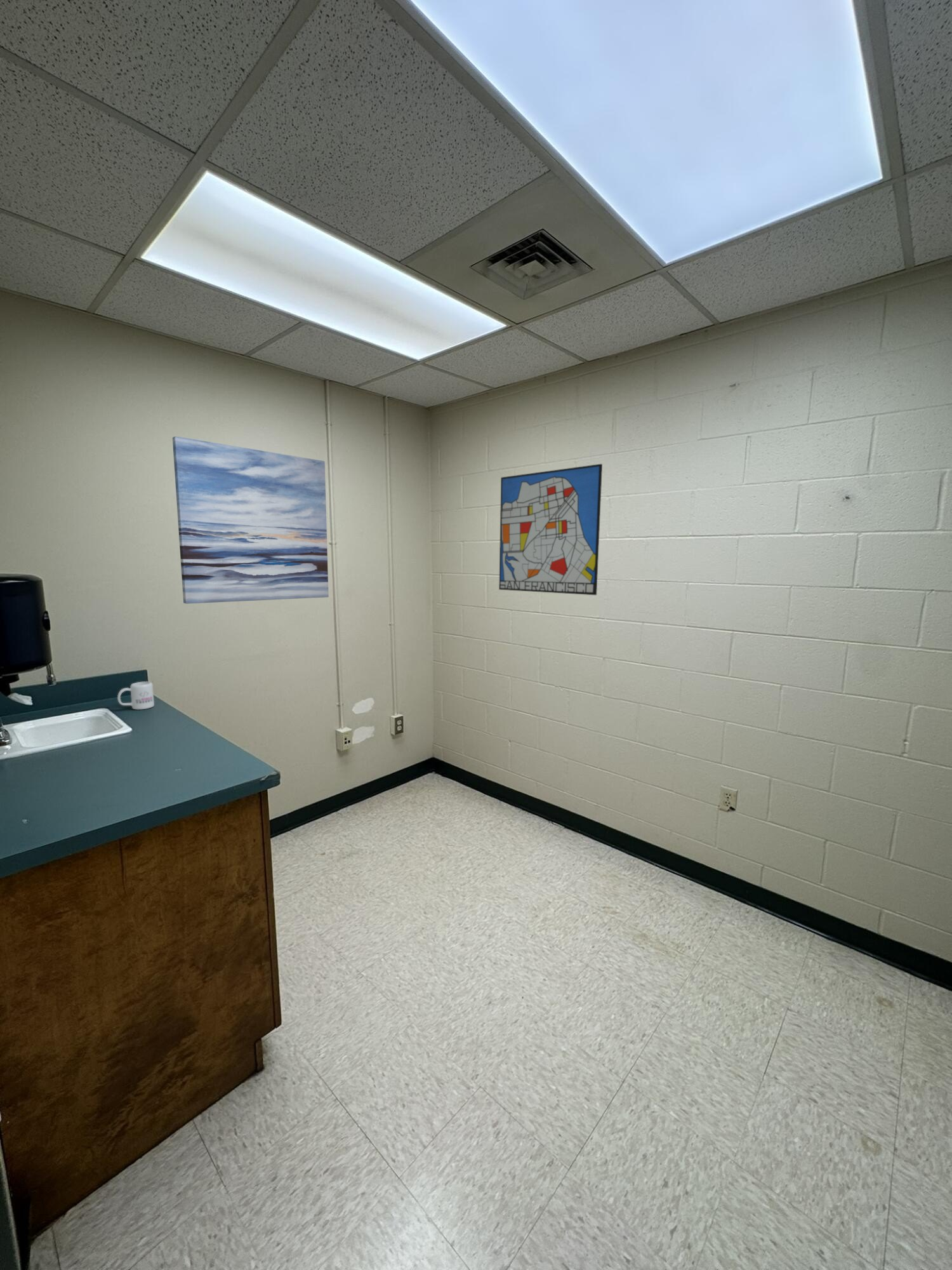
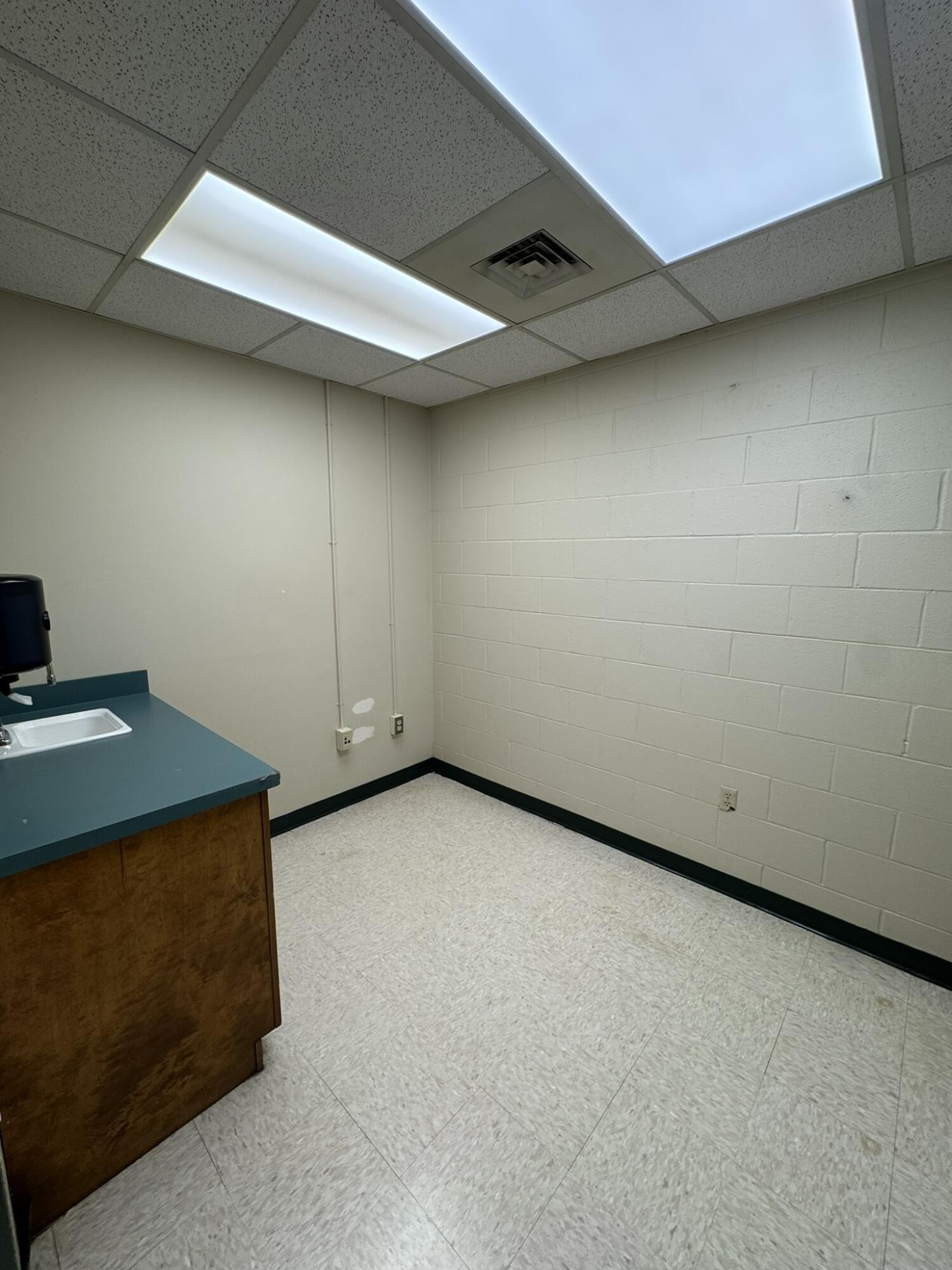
- wall art [172,436,329,605]
- wall art [498,464,603,596]
- mug [117,681,155,710]
